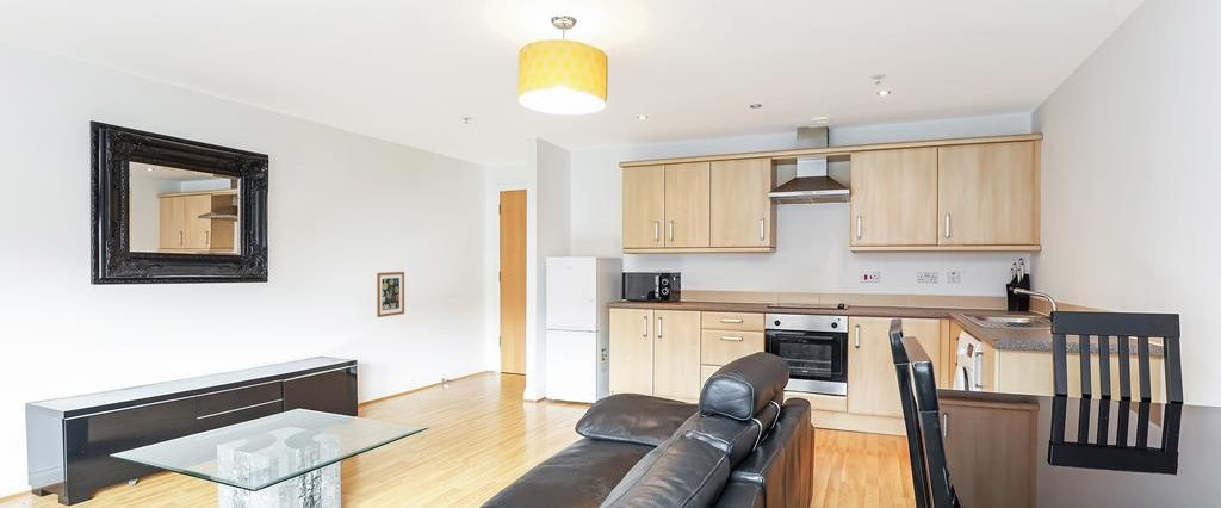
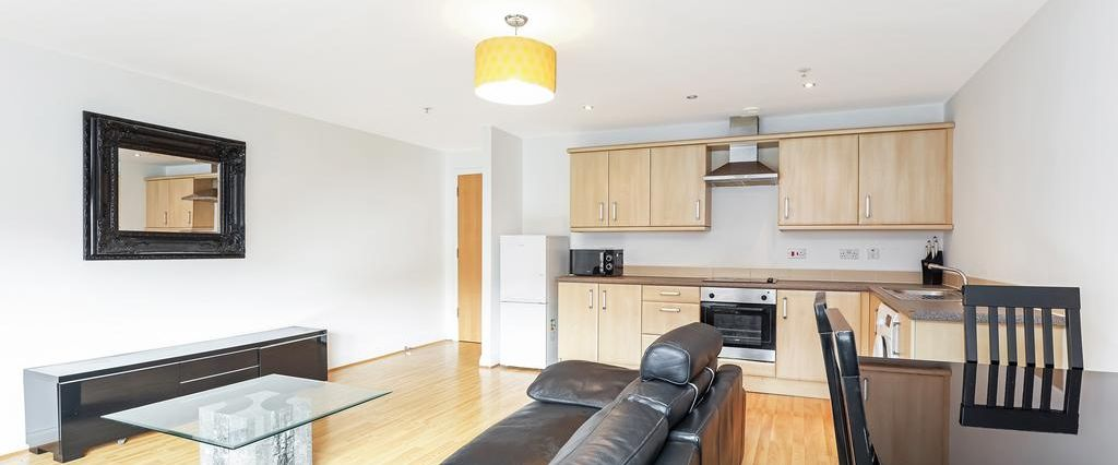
- wall art [376,271,405,318]
